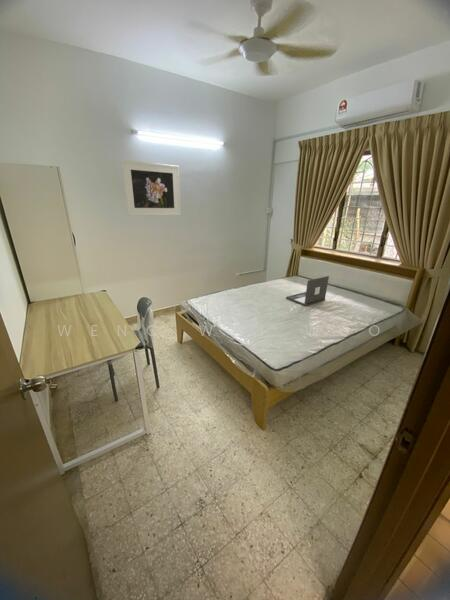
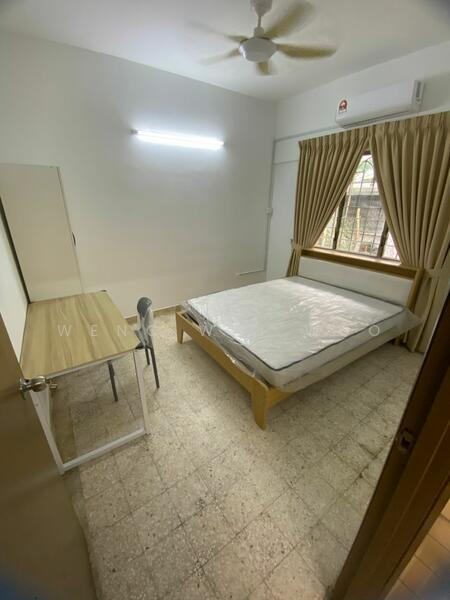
- laptop [285,275,330,307]
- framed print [120,159,182,217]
